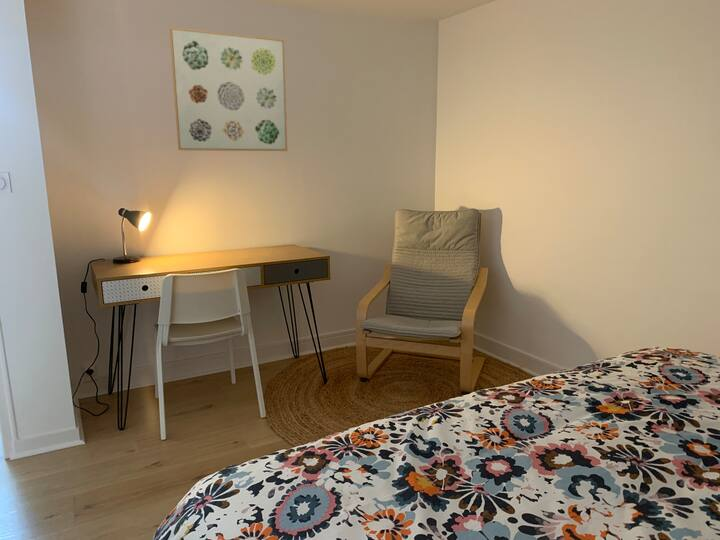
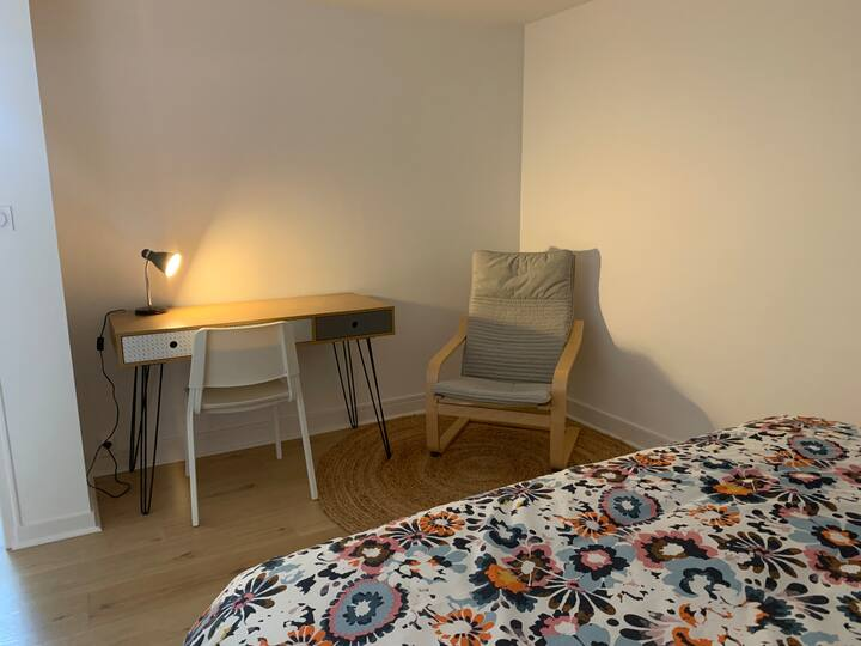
- wall art [169,27,288,152]
